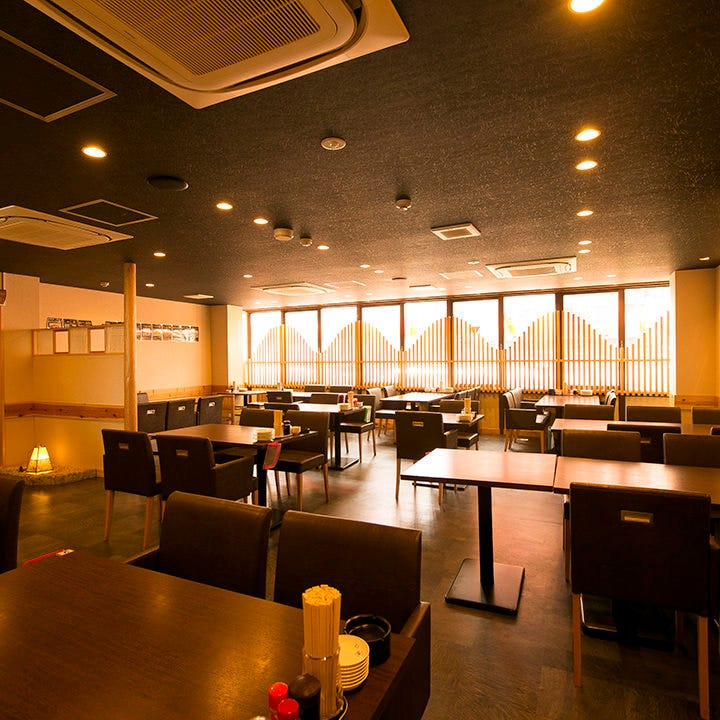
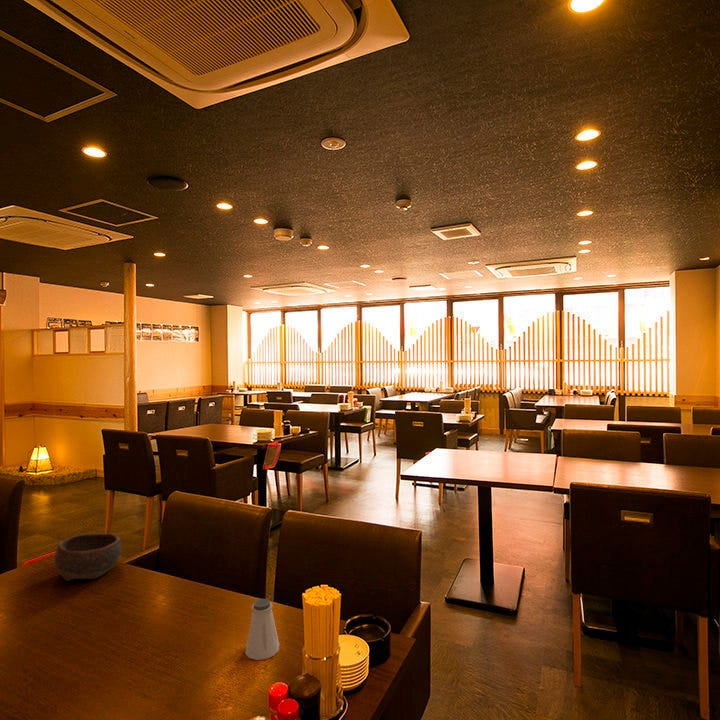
+ saltshaker [244,598,280,661]
+ bowl [54,533,122,582]
